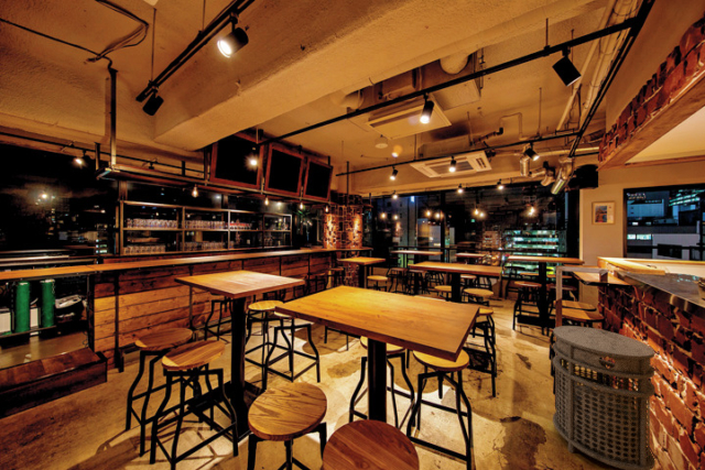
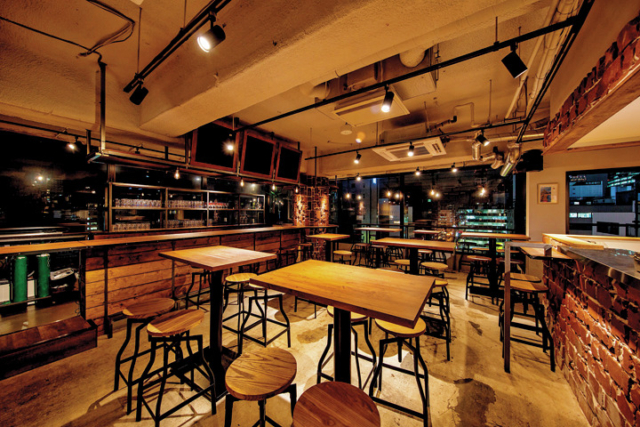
- trash can [552,325,657,470]
